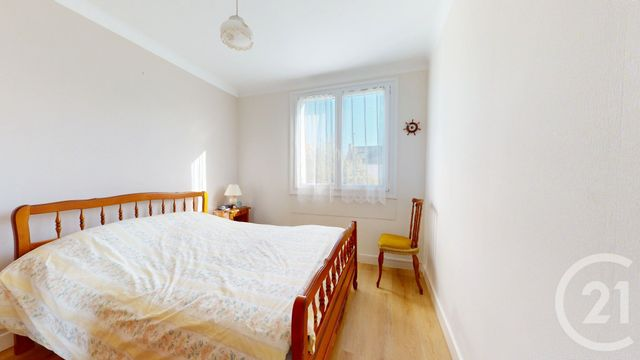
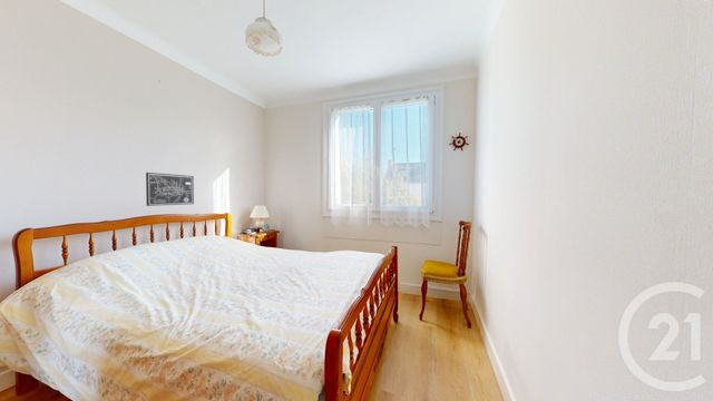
+ wall art [145,172,195,207]
